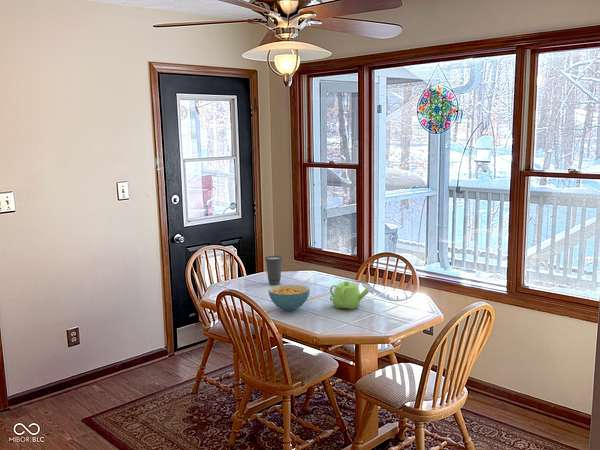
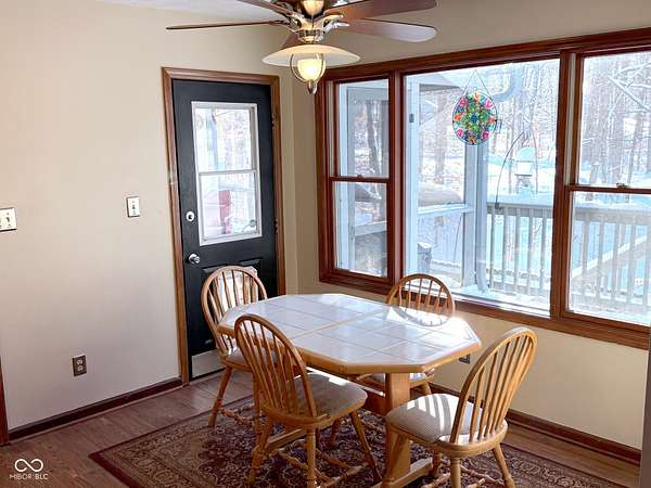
- cup [263,255,284,286]
- teapot [329,280,370,310]
- cereal bowl [267,284,311,312]
